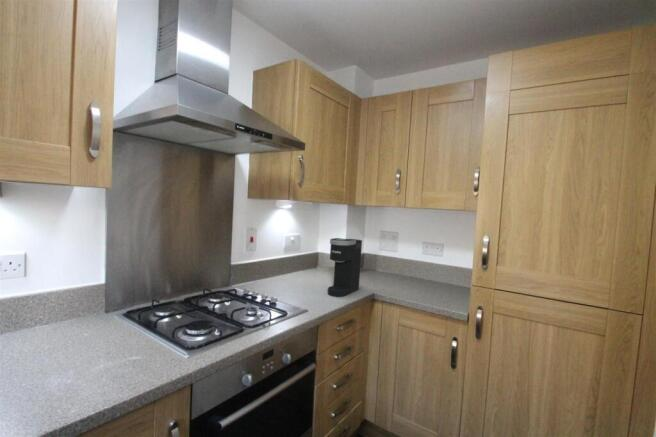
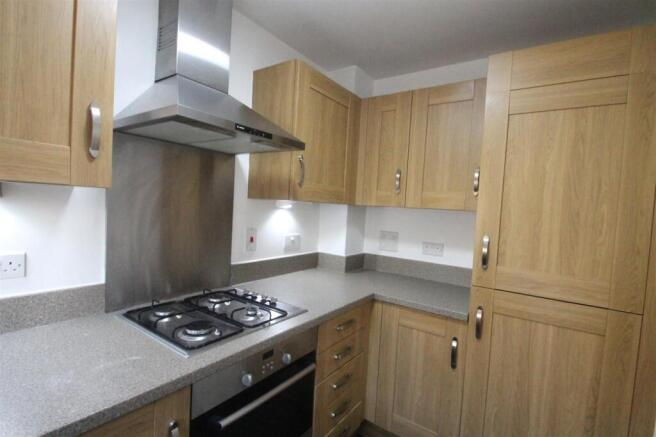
- coffee maker [327,237,363,297]
